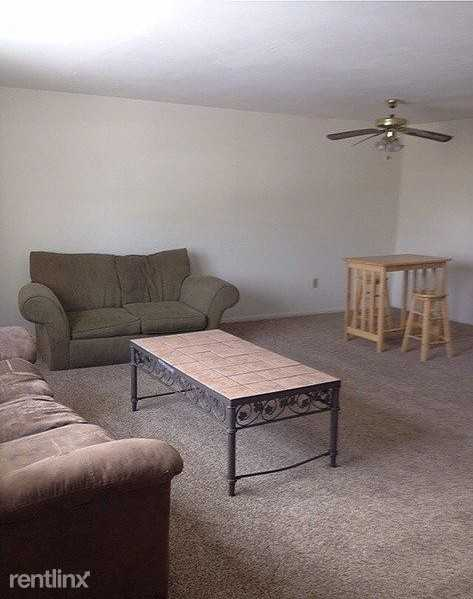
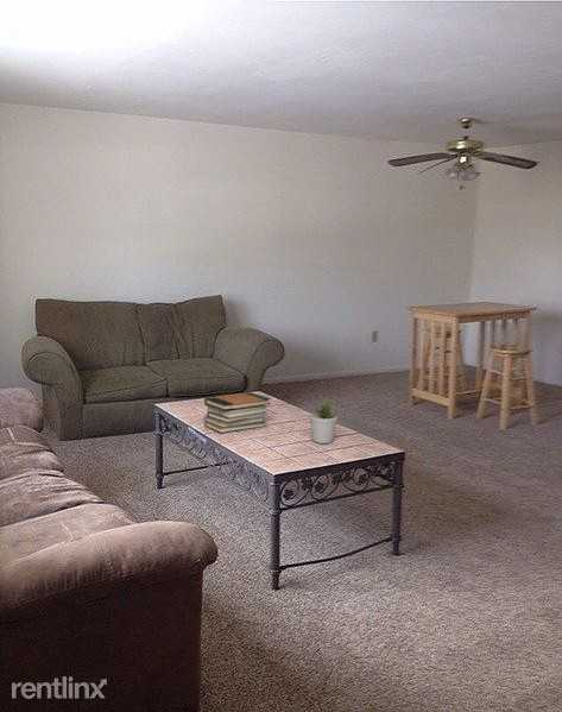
+ book stack [203,391,272,434]
+ potted plant [309,396,340,445]
